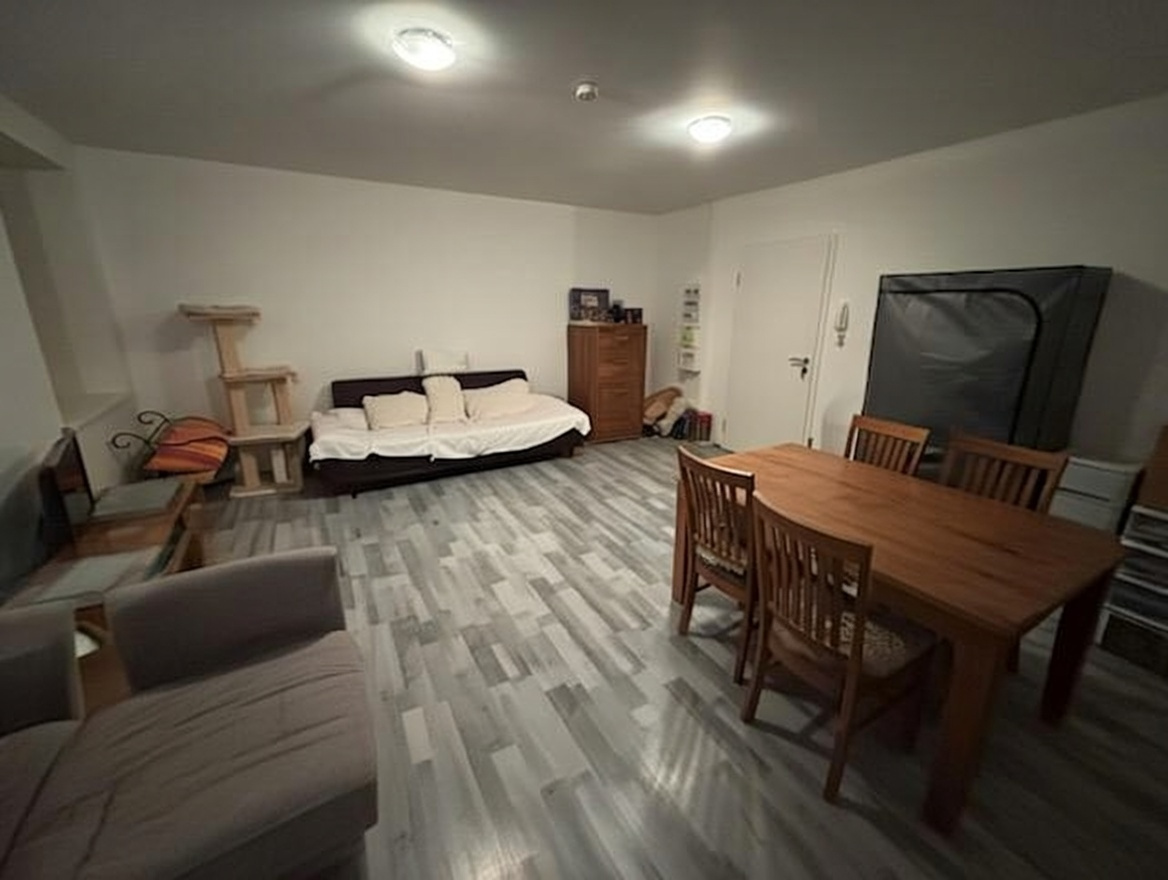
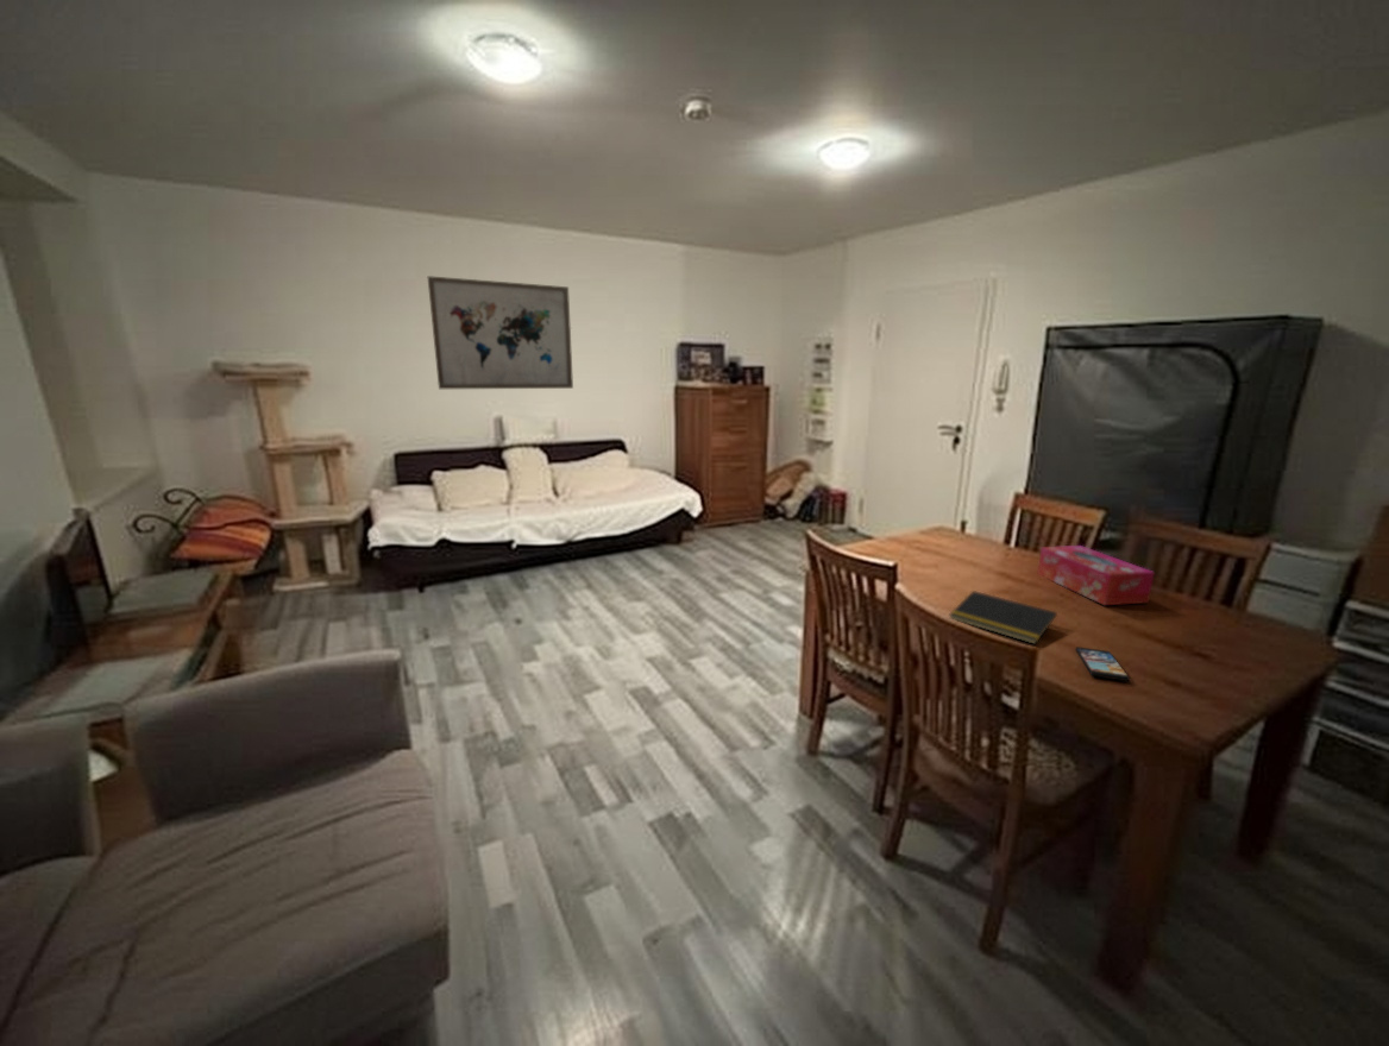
+ notepad [948,590,1058,645]
+ smartphone [1075,645,1131,682]
+ wall art [427,275,574,390]
+ tissue box [1036,544,1156,606]
